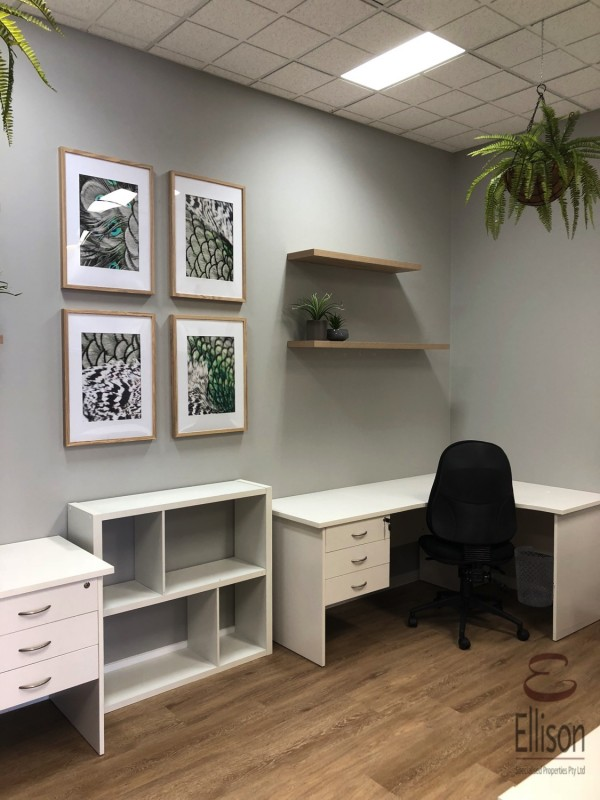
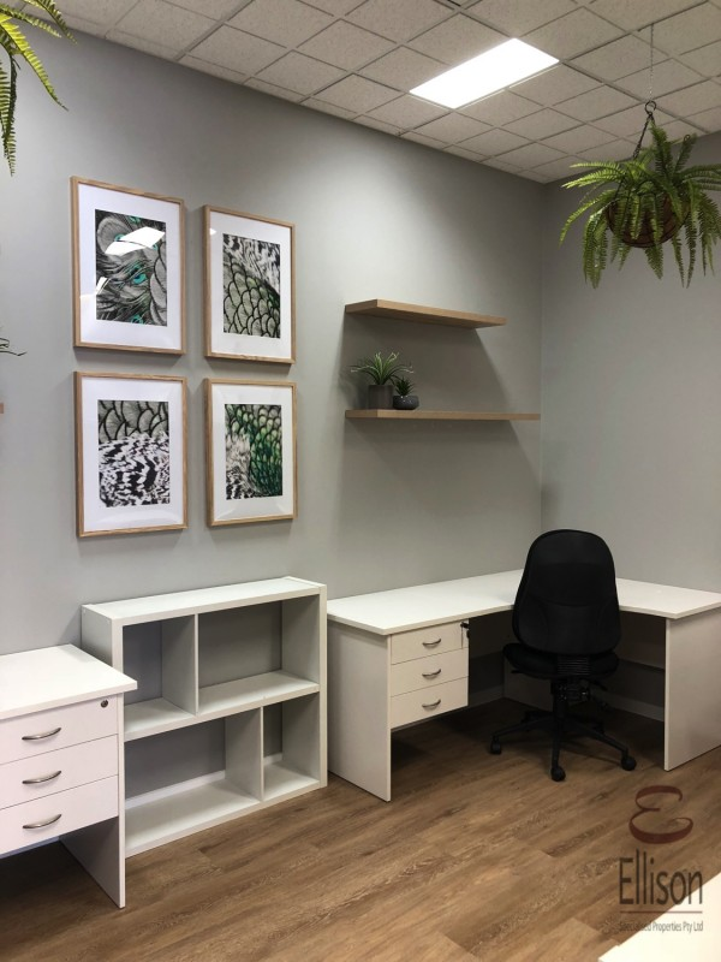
- wastebasket [514,545,554,608]
